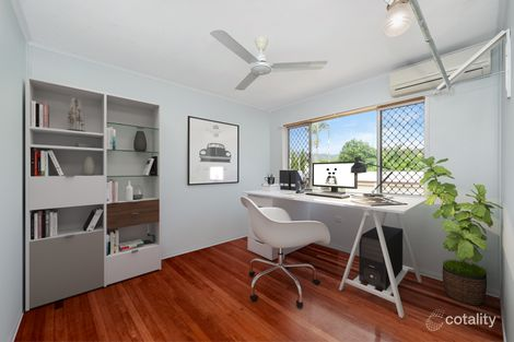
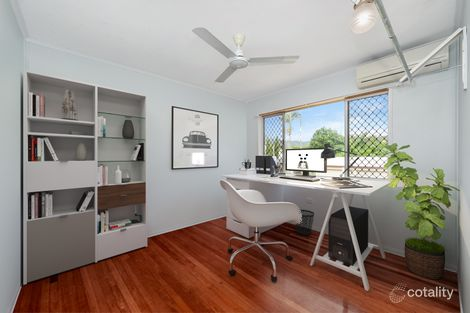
+ wastebasket [295,209,315,236]
